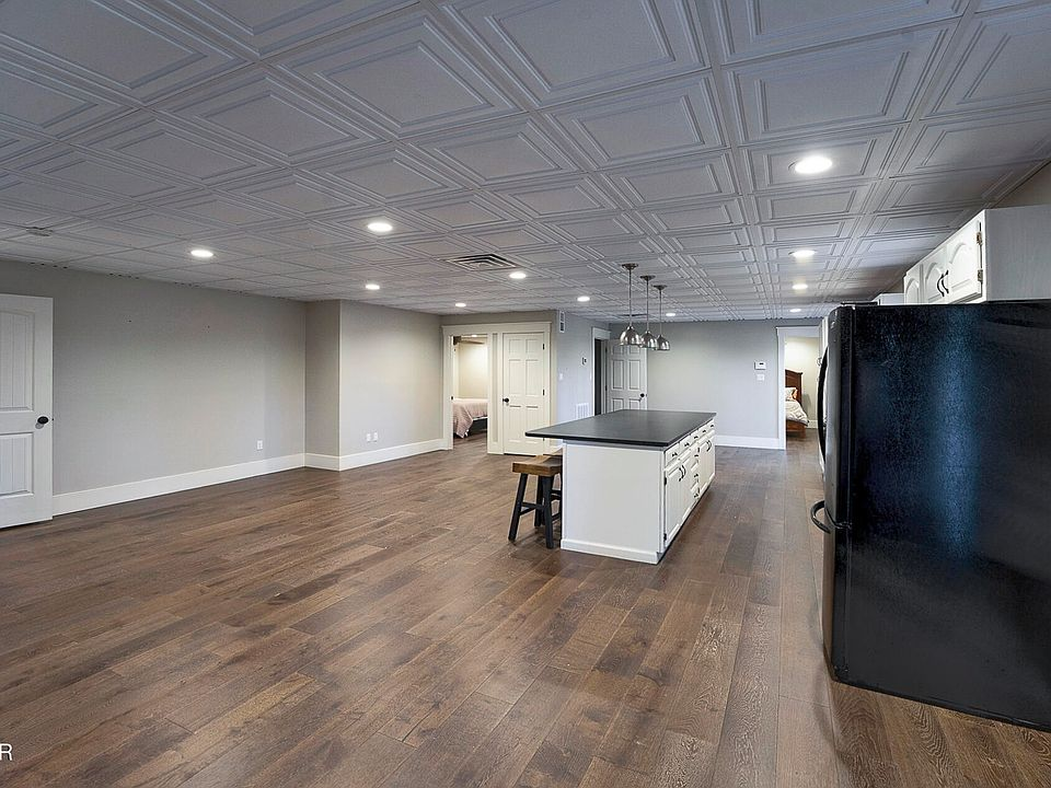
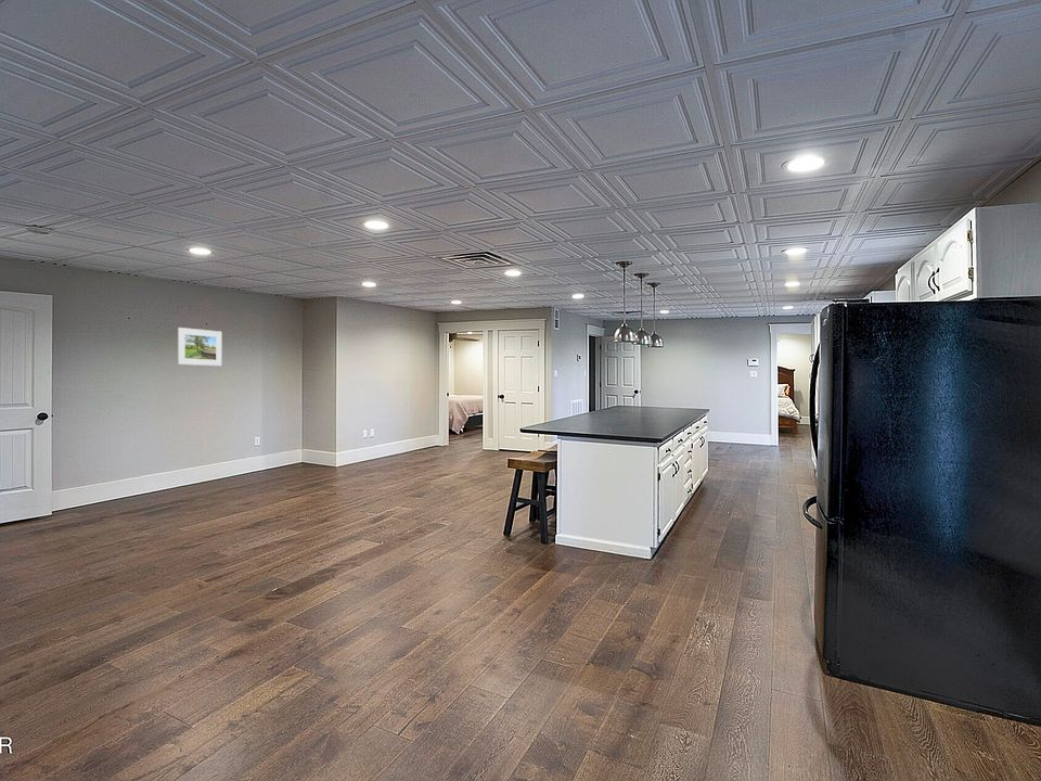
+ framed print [177,327,223,367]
